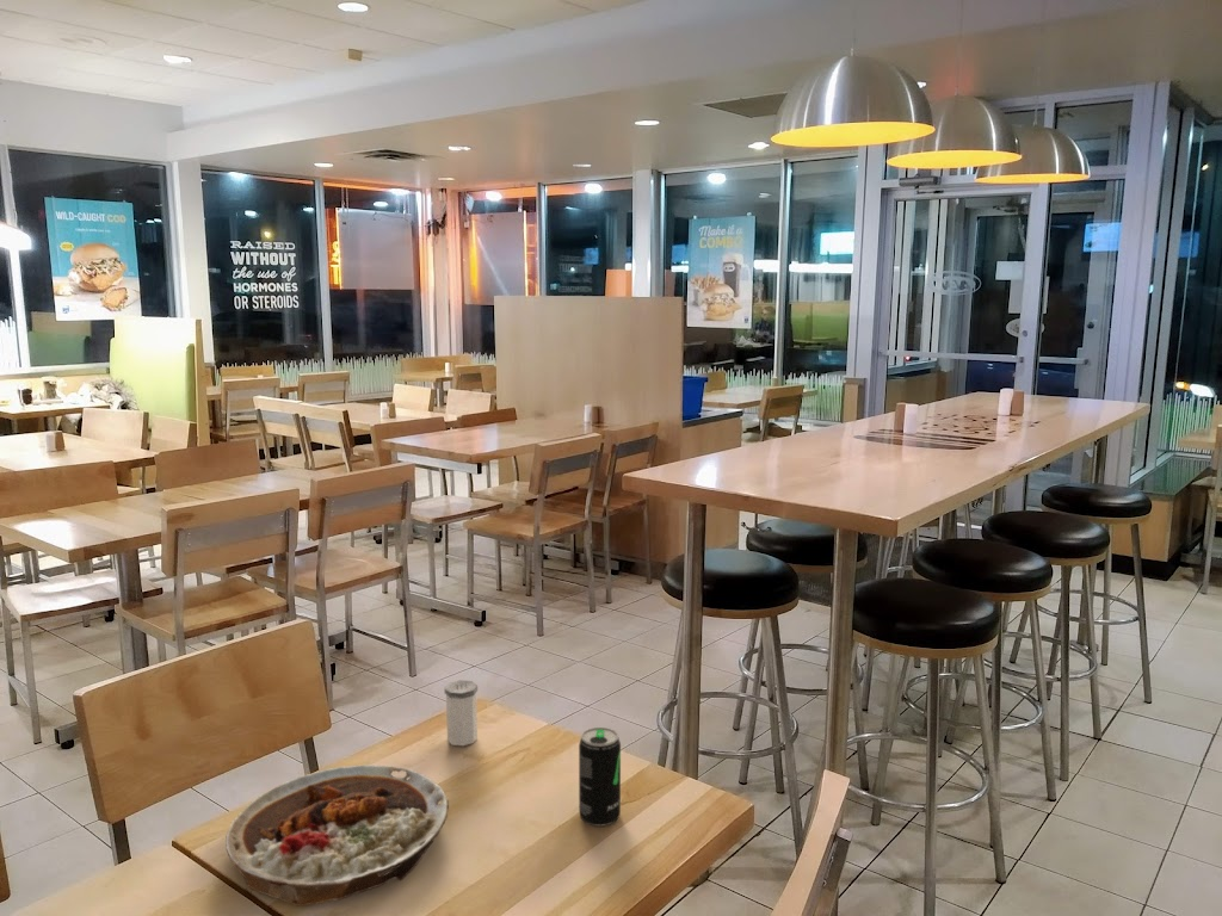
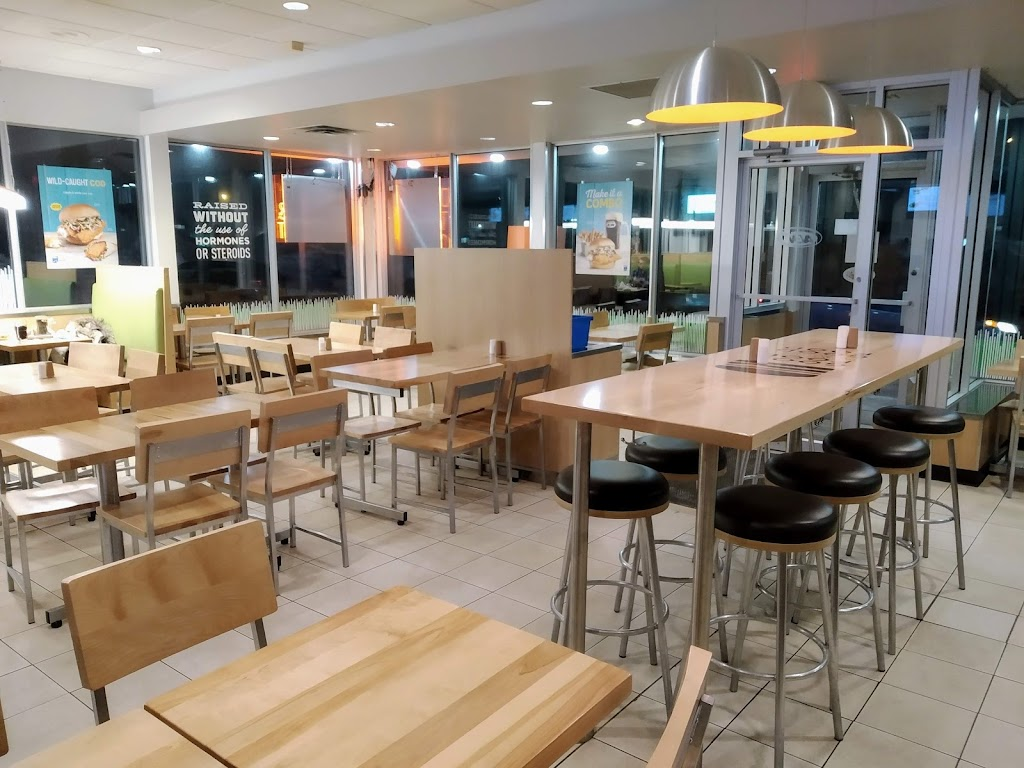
- plate [224,765,450,906]
- beverage can [578,726,622,828]
- salt shaker [443,679,479,747]
